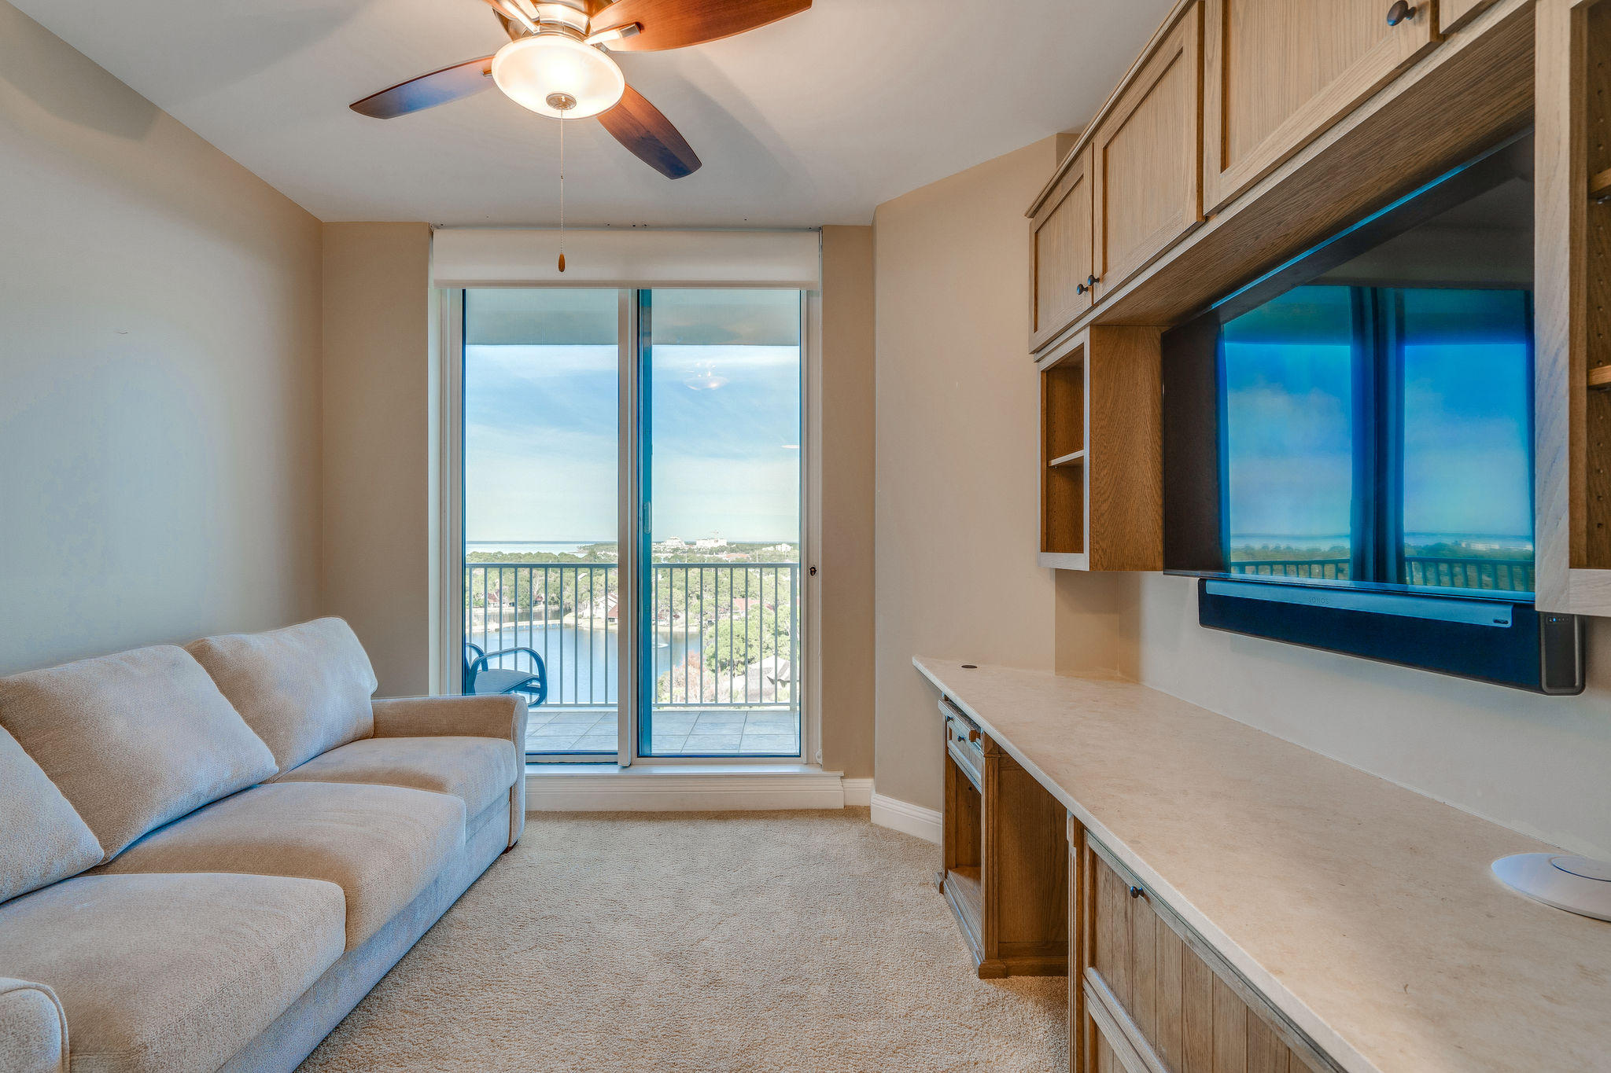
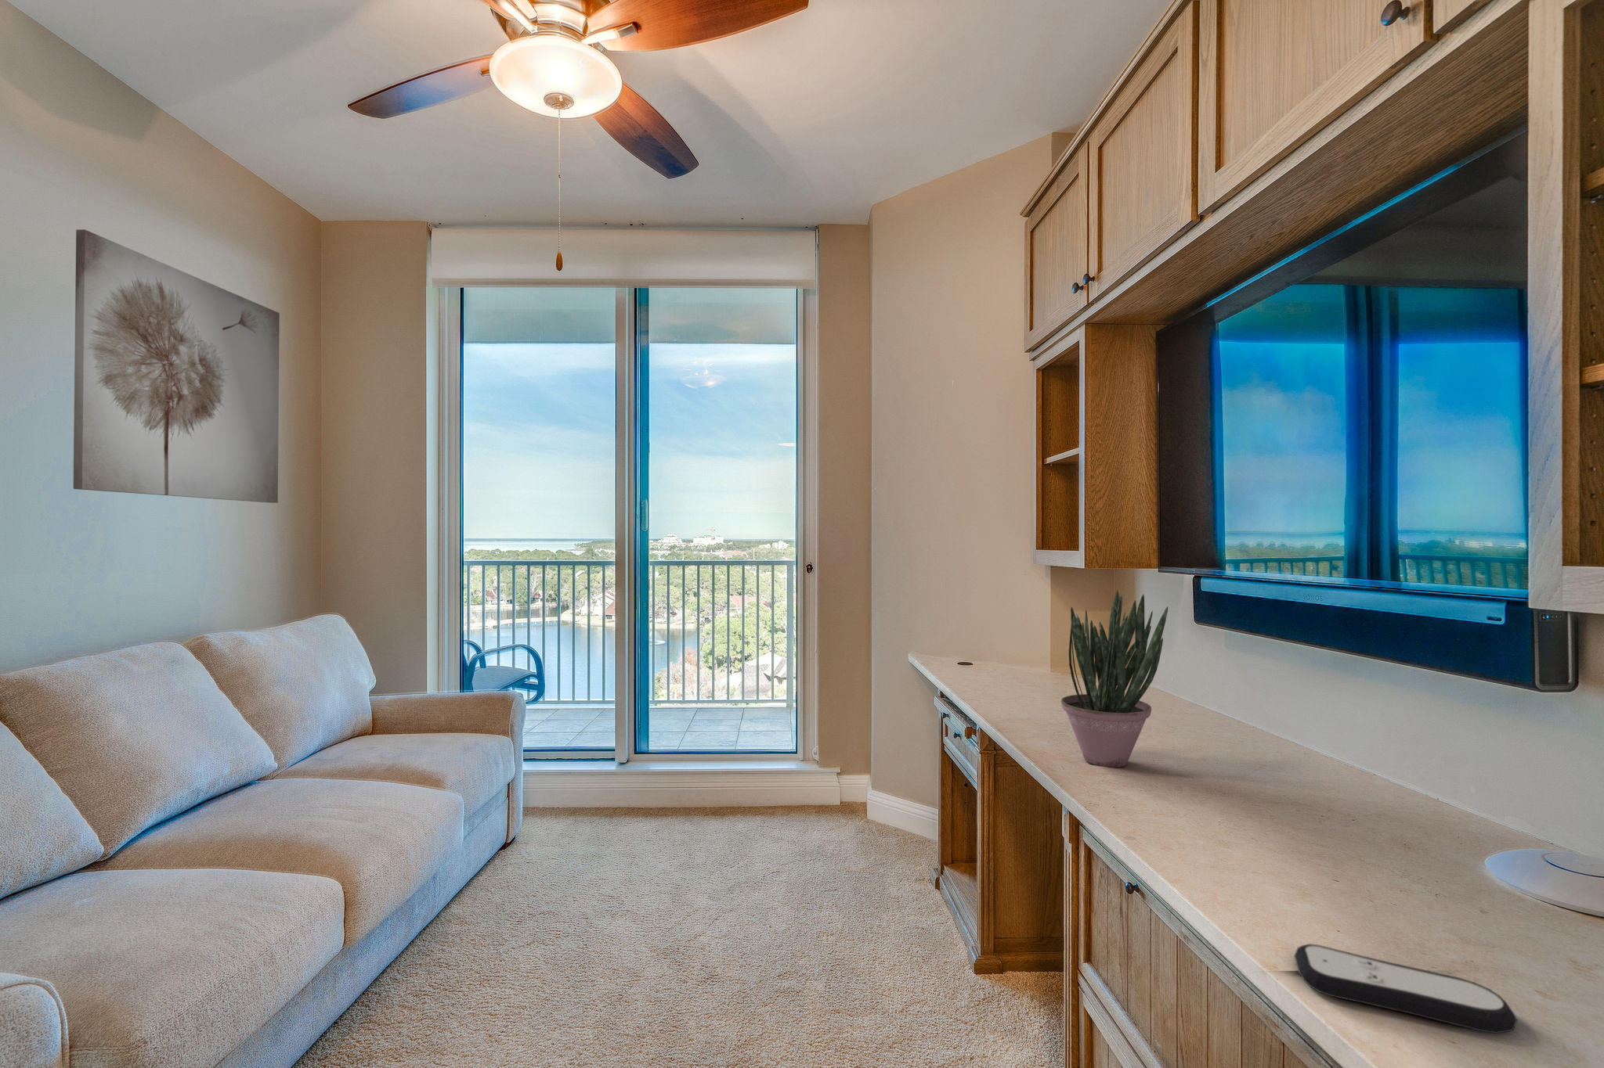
+ potted plant [1060,590,1169,769]
+ wall art [73,229,280,504]
+ remote control [1294,943,1518,1035]
